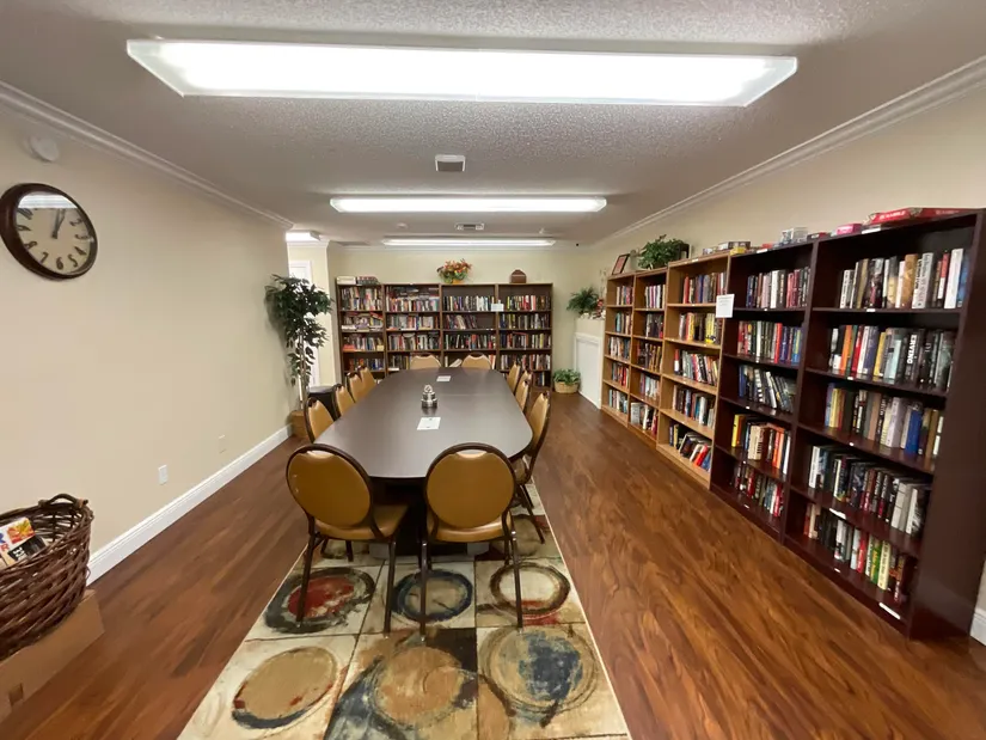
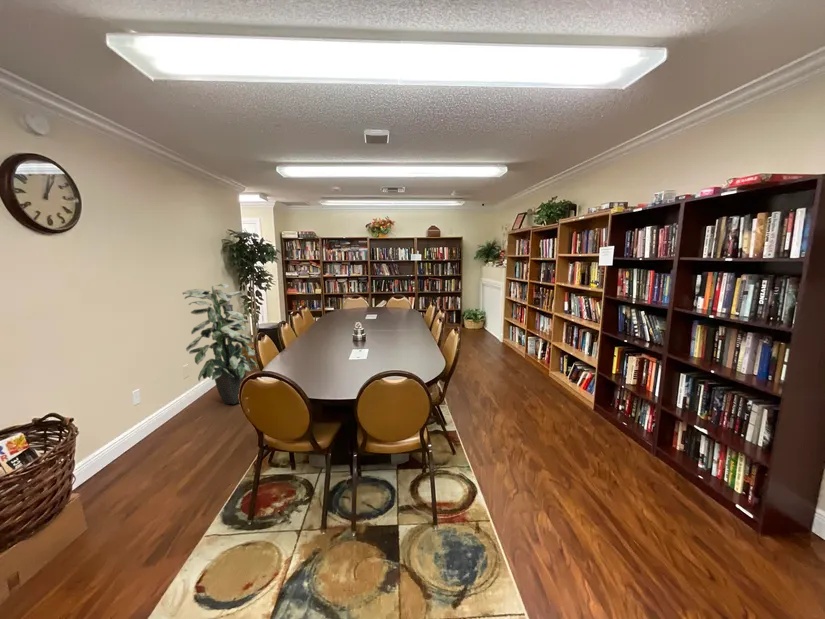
+ indoor plant [182,283,259,405]
